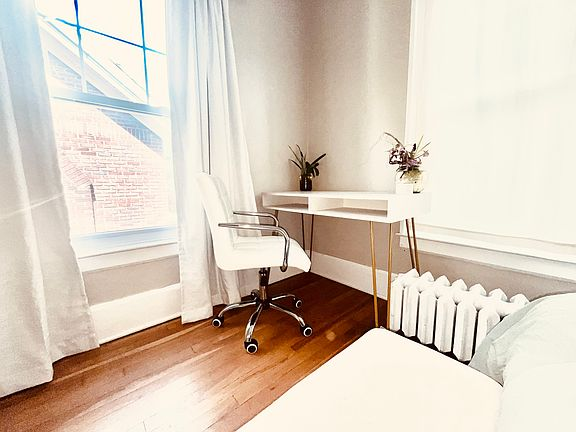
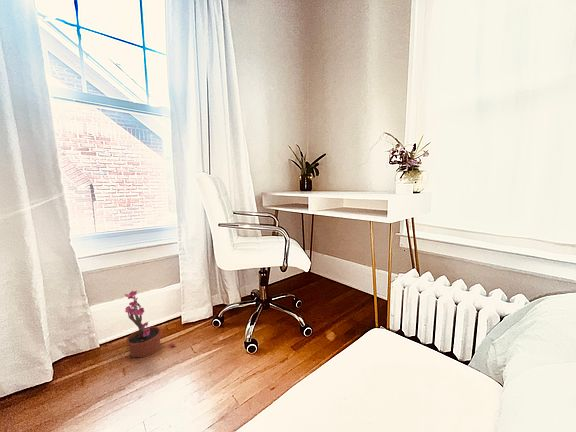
+ potted plant [124,290,176,359]
